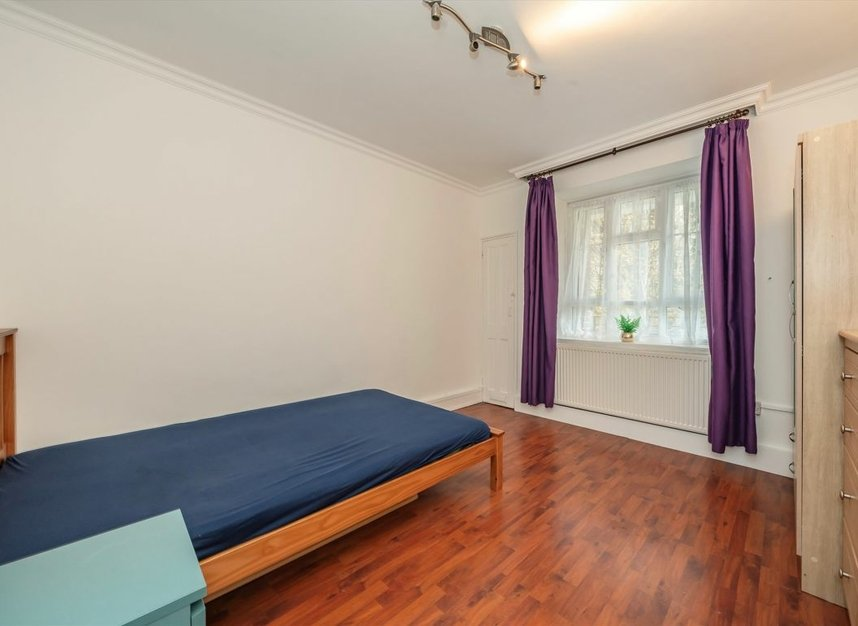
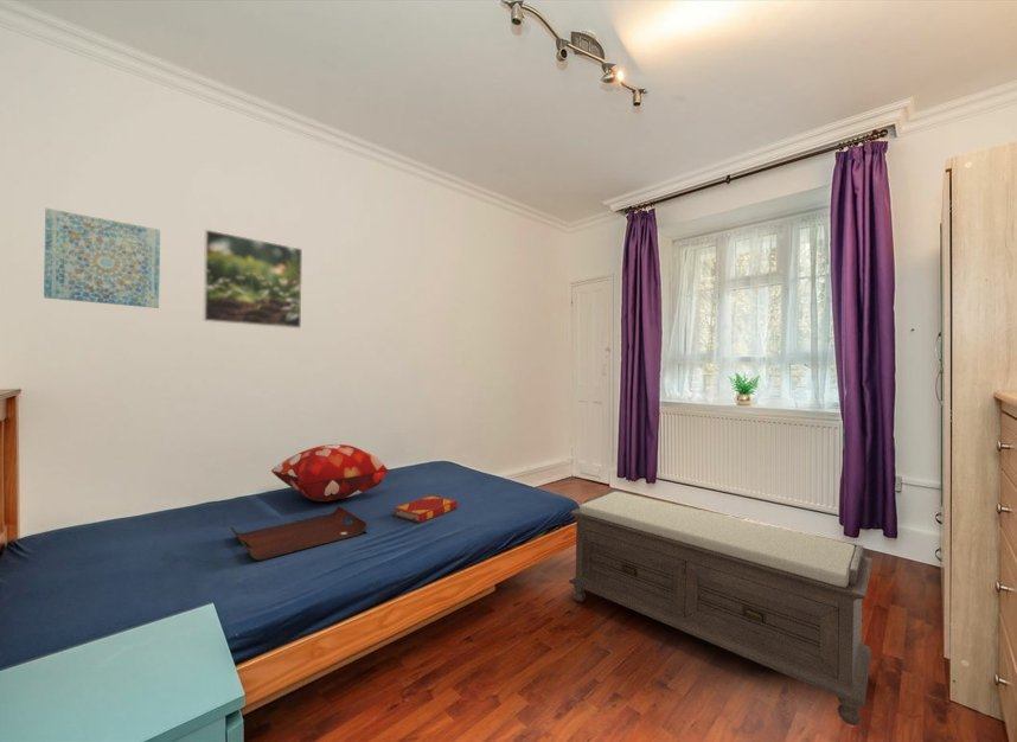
+ serving tray [230,505,367,562]
+ wall art [43,207,161,309]
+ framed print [203,229,303,330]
+ hardback book [392,494,459,524]
+ decorative pillow [270,443,390,503]
+ bench [568,488,874,727]
